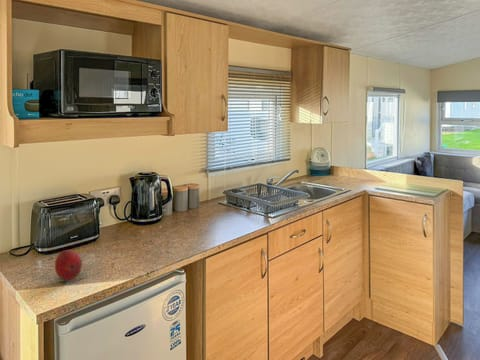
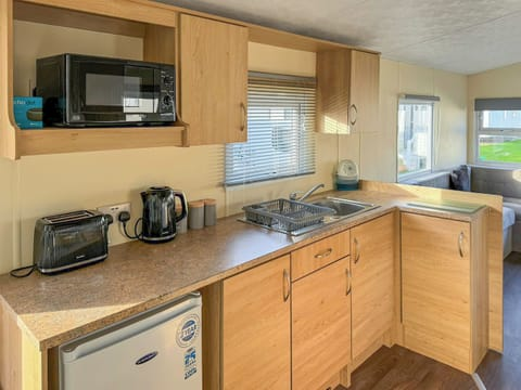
- fruit [54,249,83,282]
